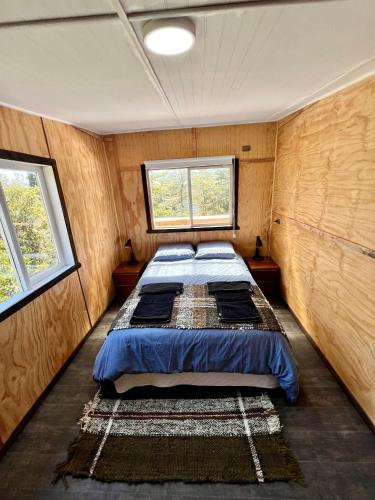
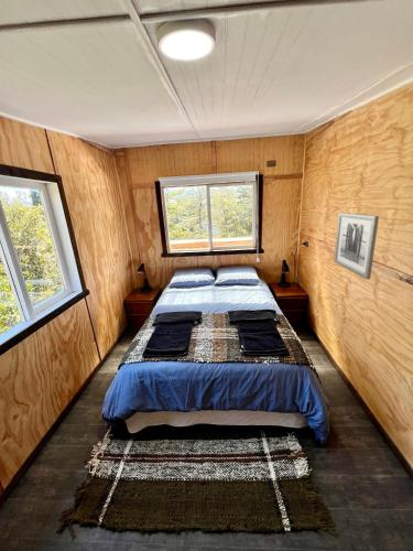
+ wall art [333,212,380,281]
